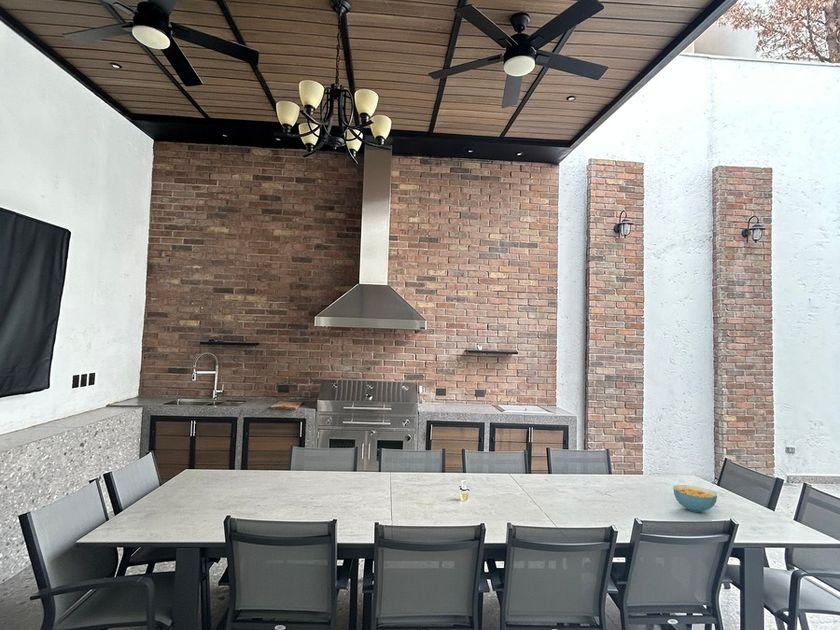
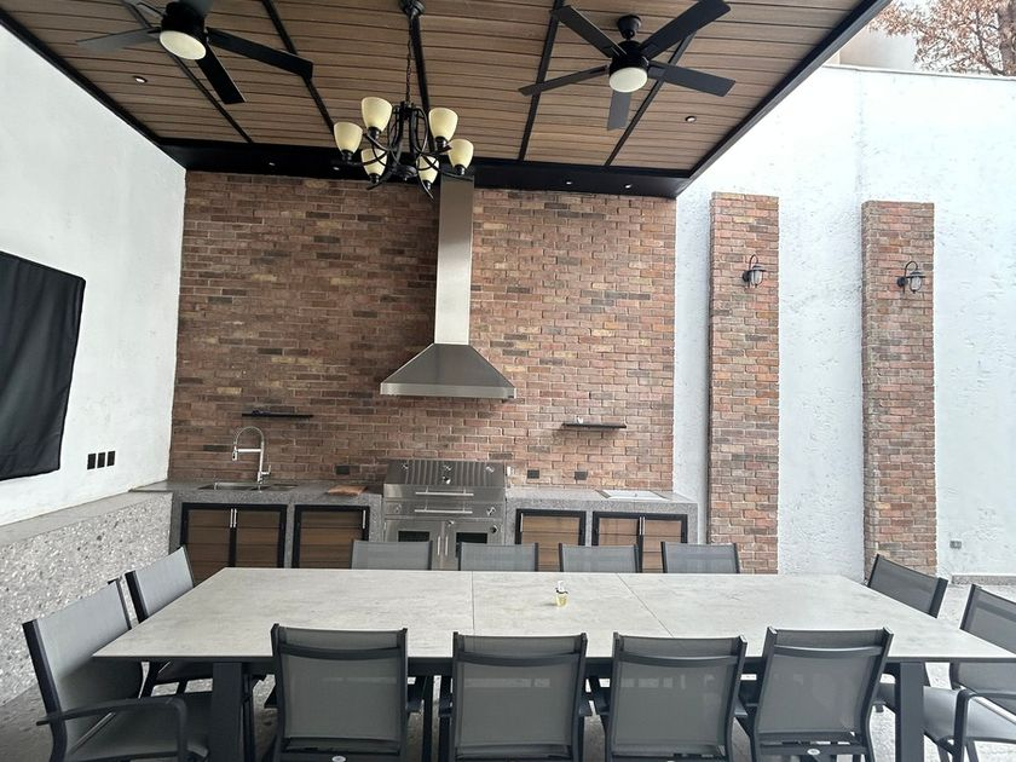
- cereal bowl [672,484,718,513]
